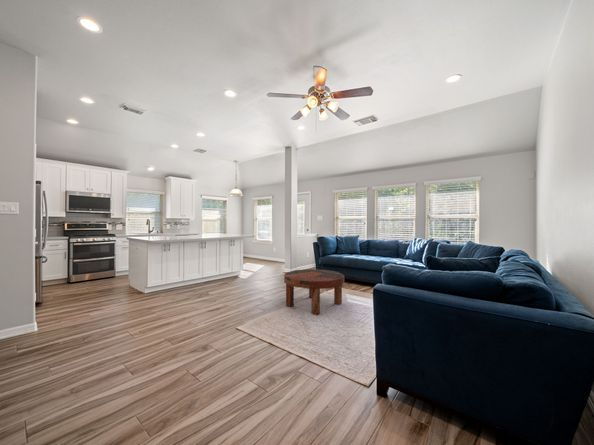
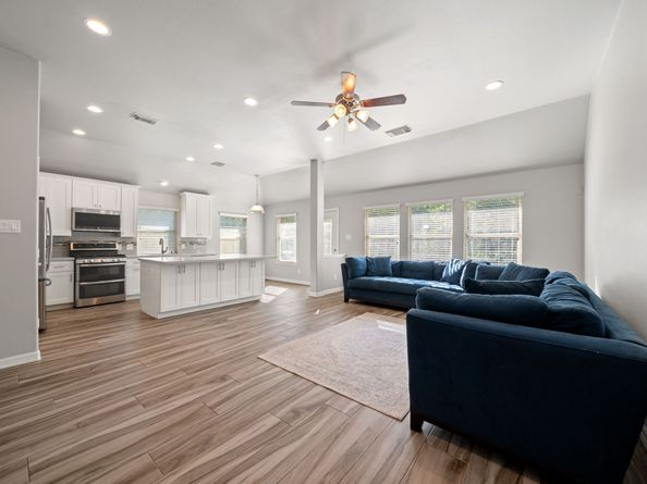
- coffee table [283,268,345,316]
